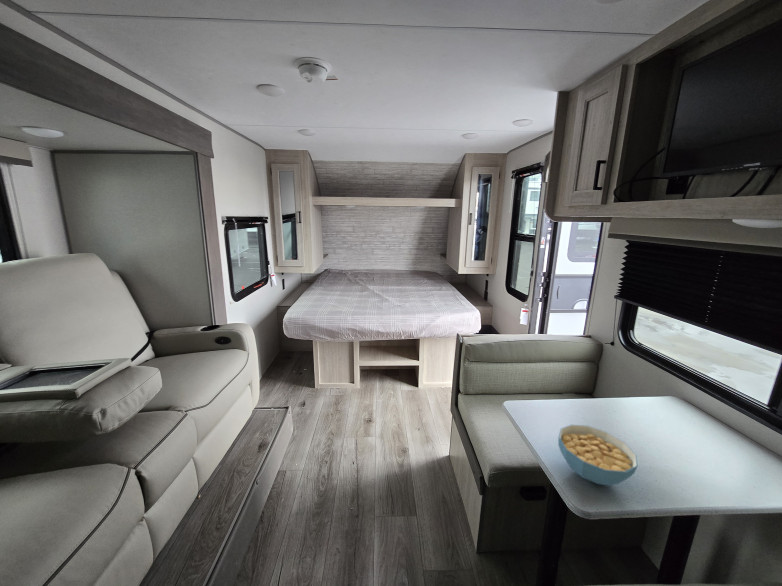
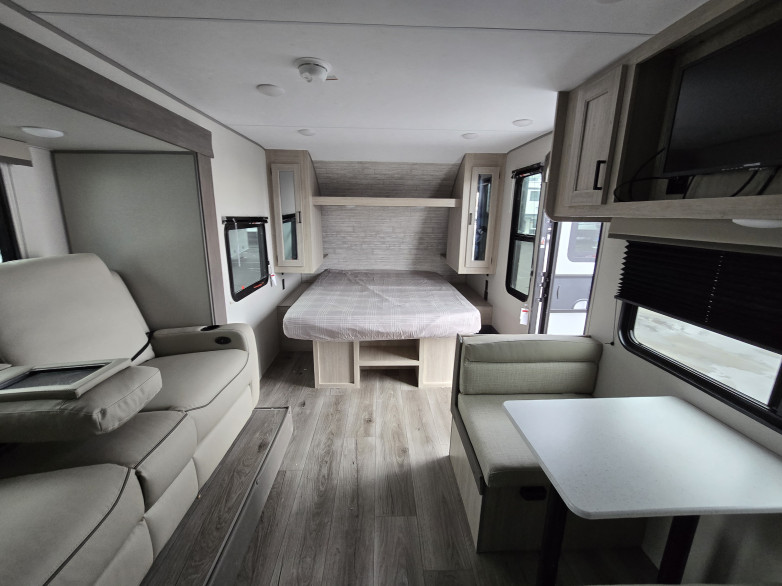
- cereal bowl [557,424,639,486]
